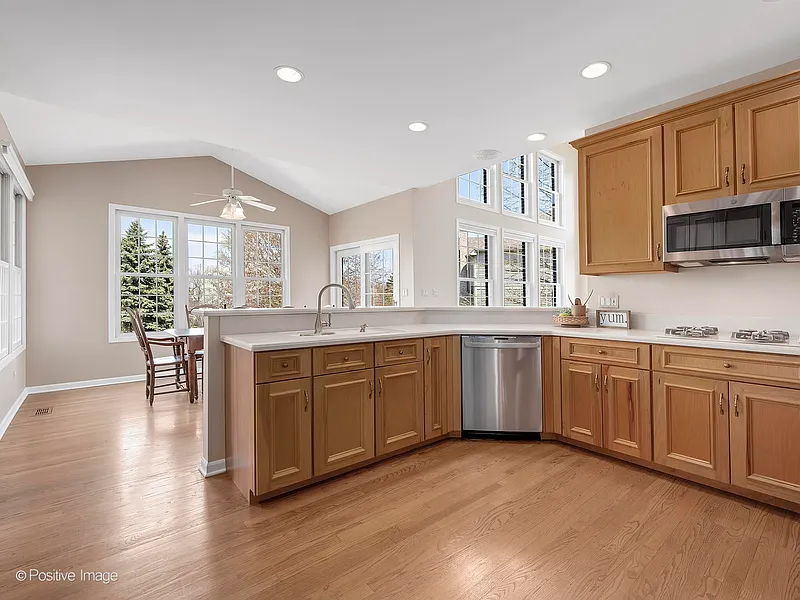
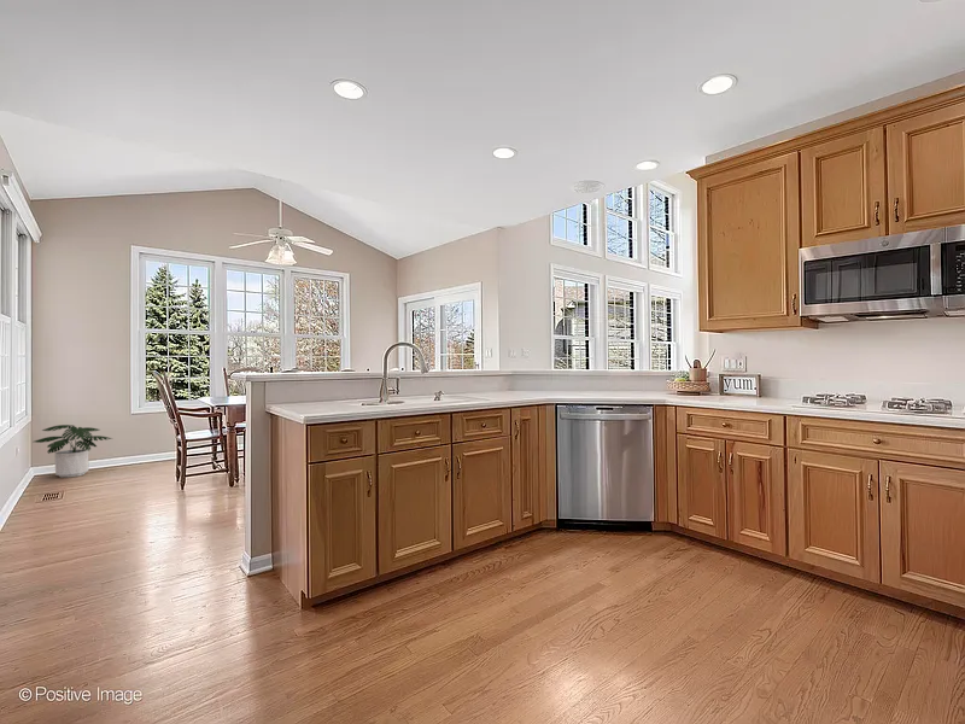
+ potted plant [34,424,115,479]
